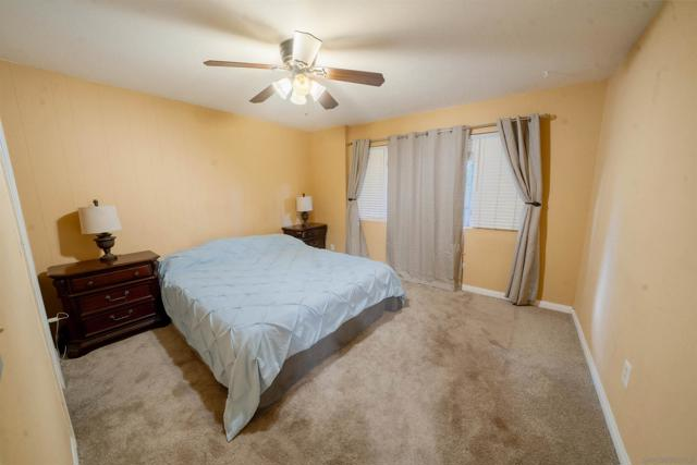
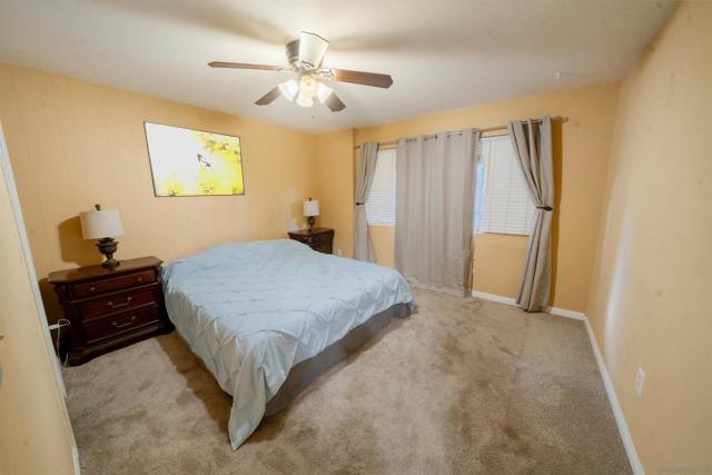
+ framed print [142,120,246,198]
